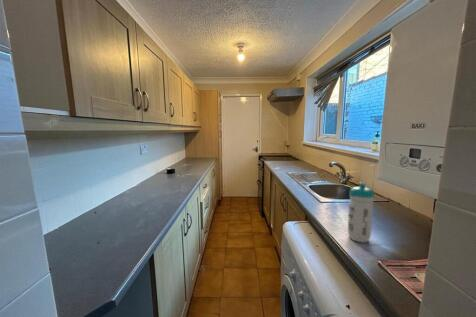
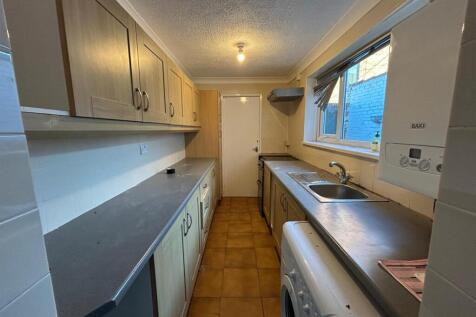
- water bottle [347,181,376,244]
